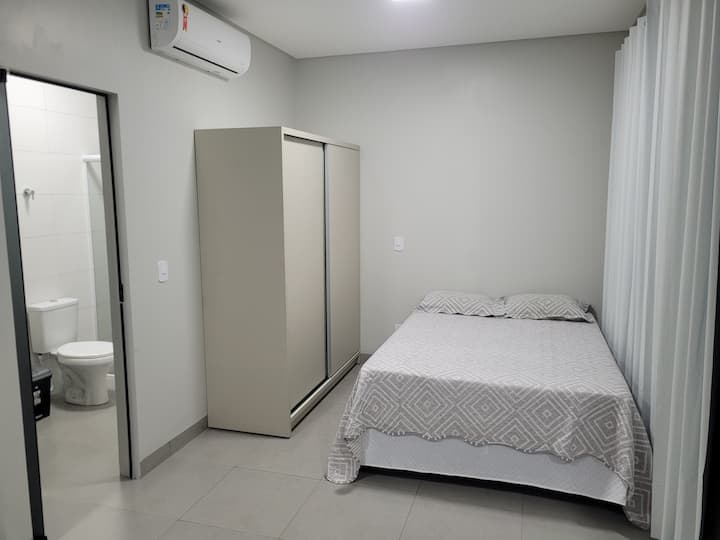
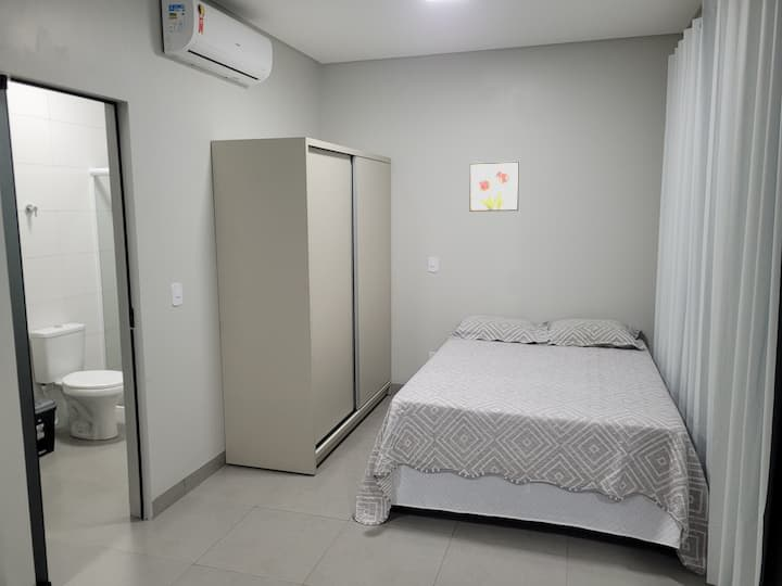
+ wall art [468,160,520,213]
